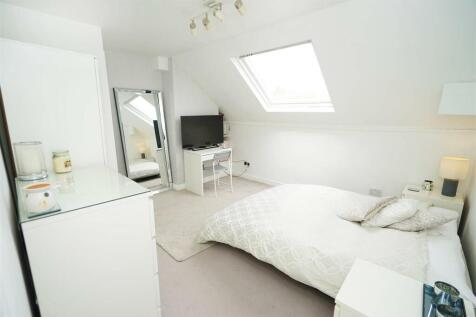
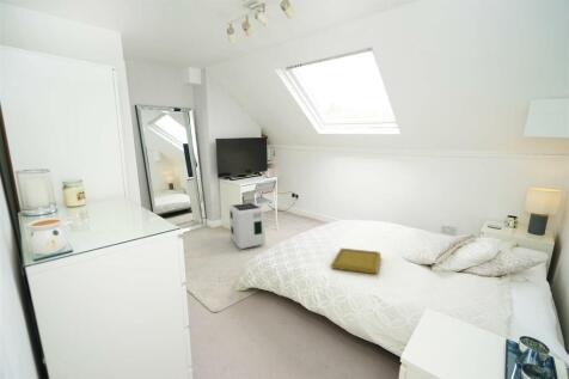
+ serving tray [330,247,383,275]
+ air purifier [228,202,267,250]
